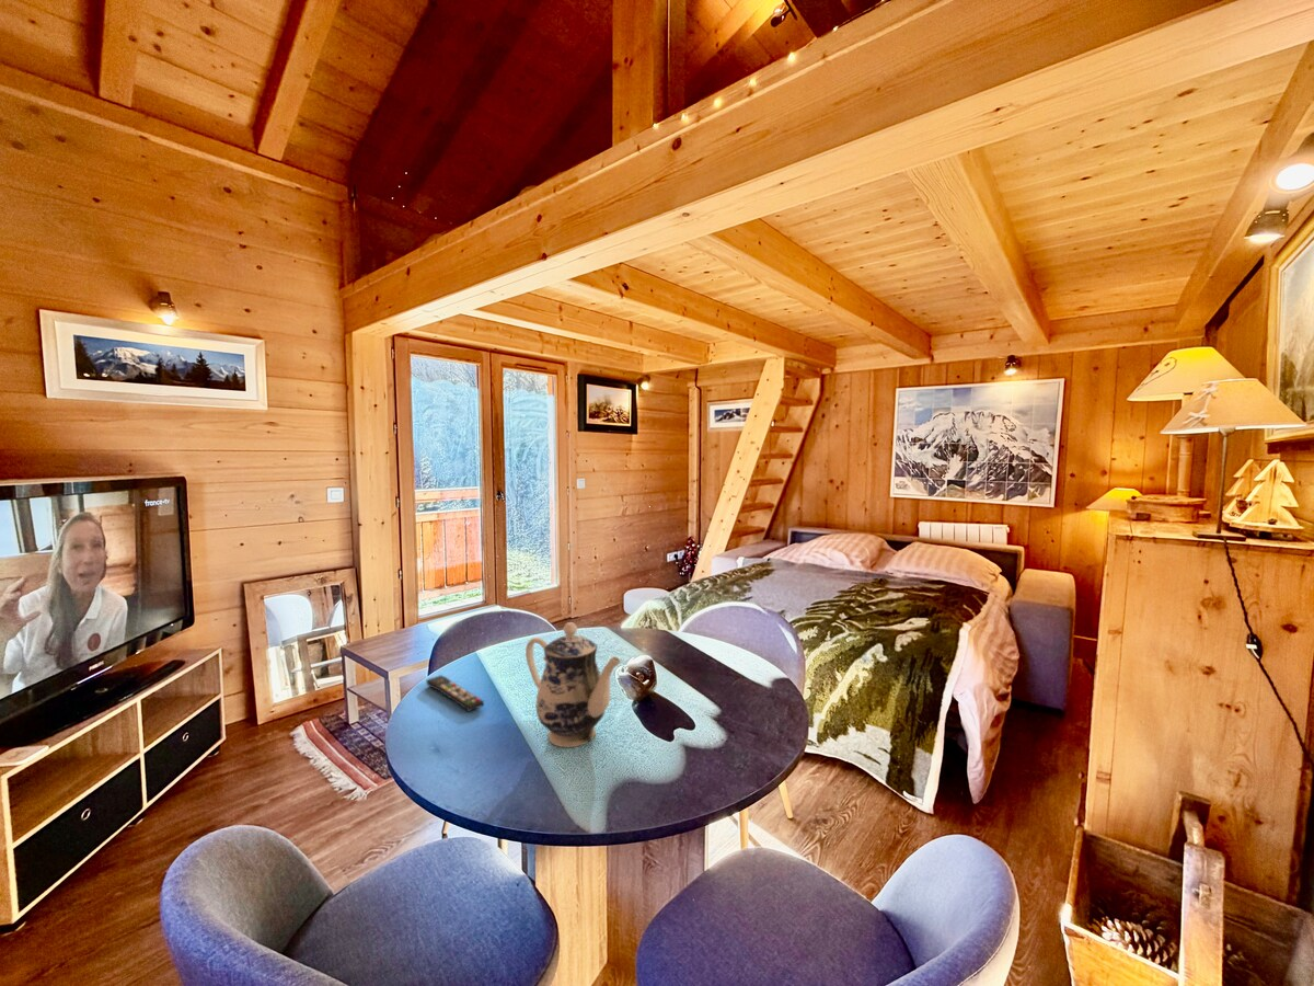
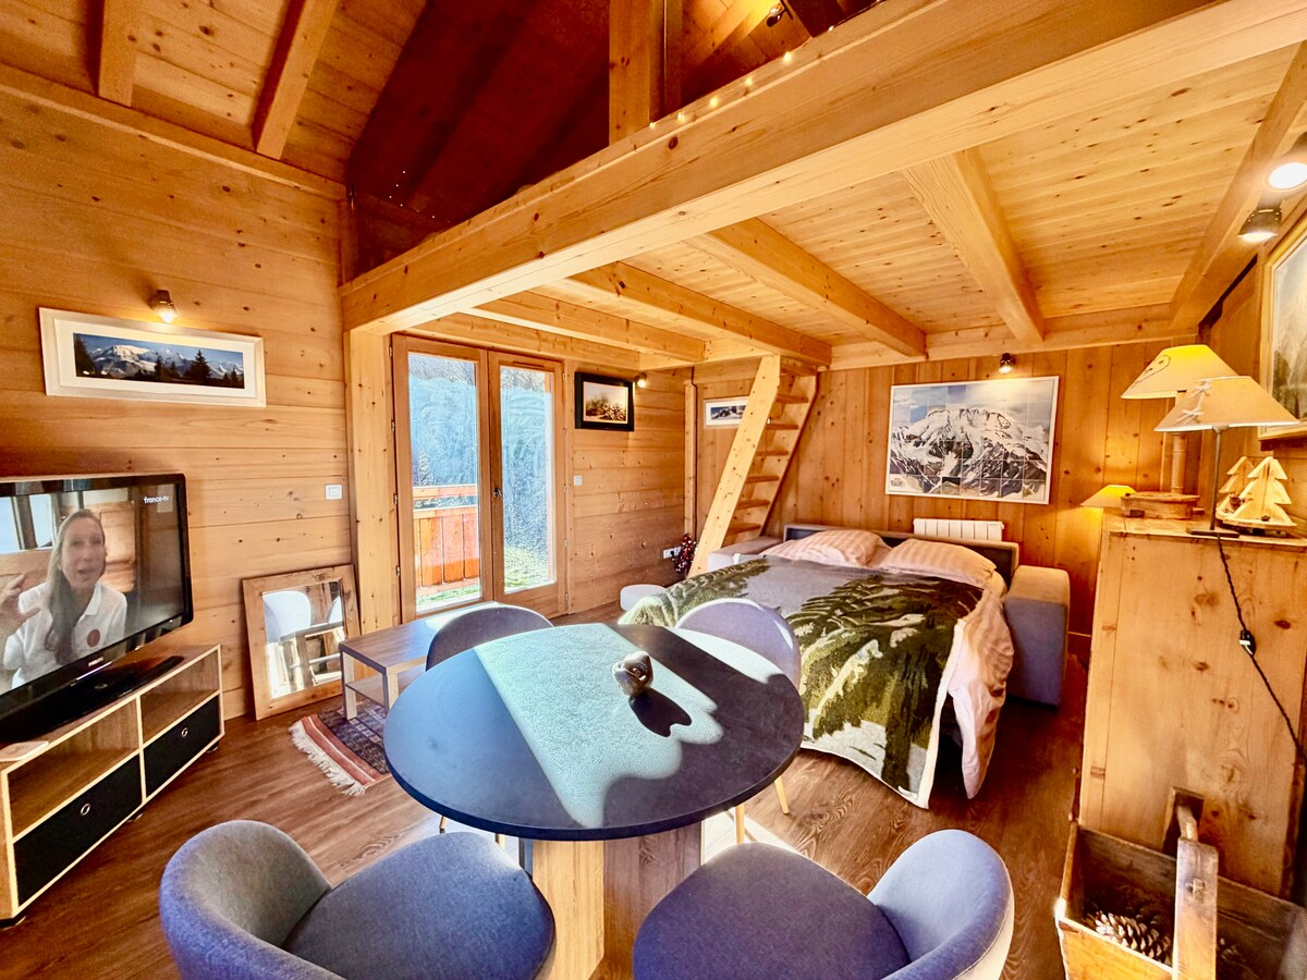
- remote control [425,674,485,712]
- teapot [525,621,622,748]
